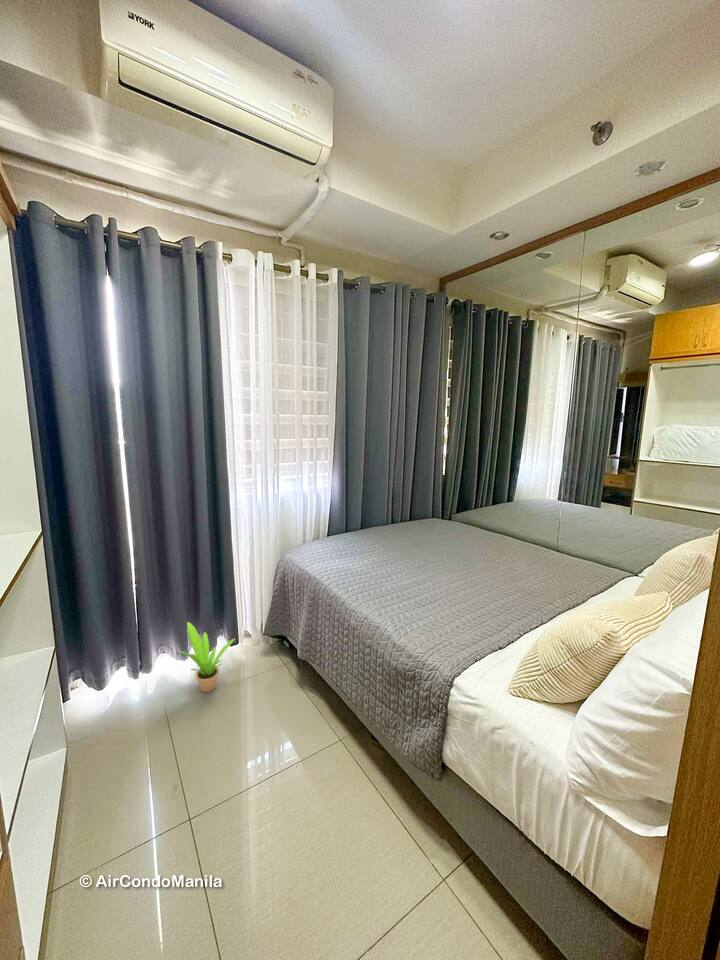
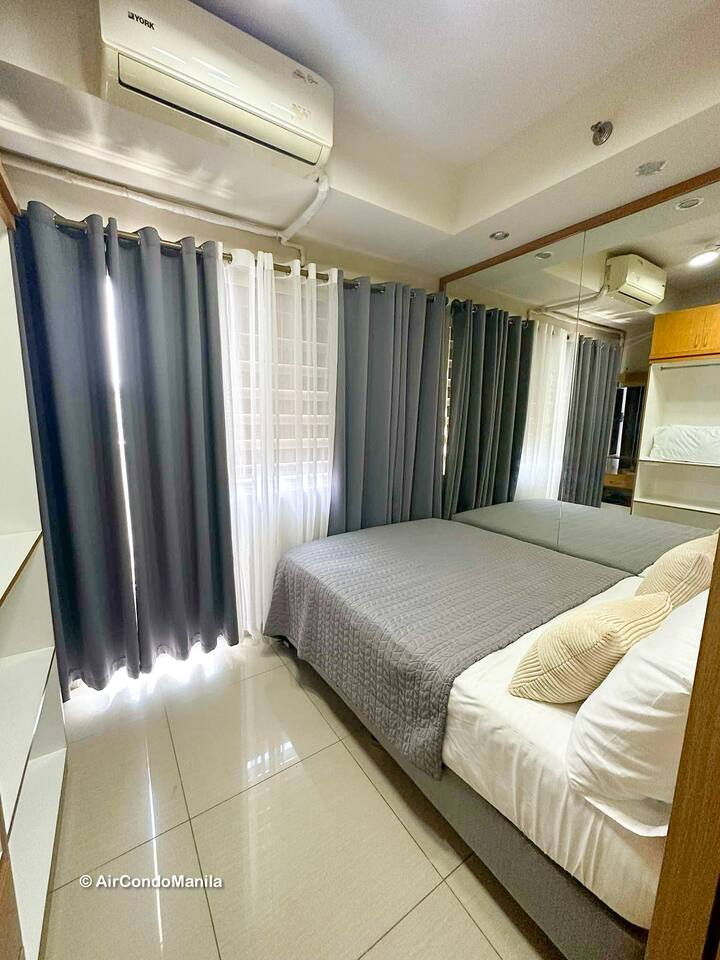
- potted plant [178,621,236,693]
